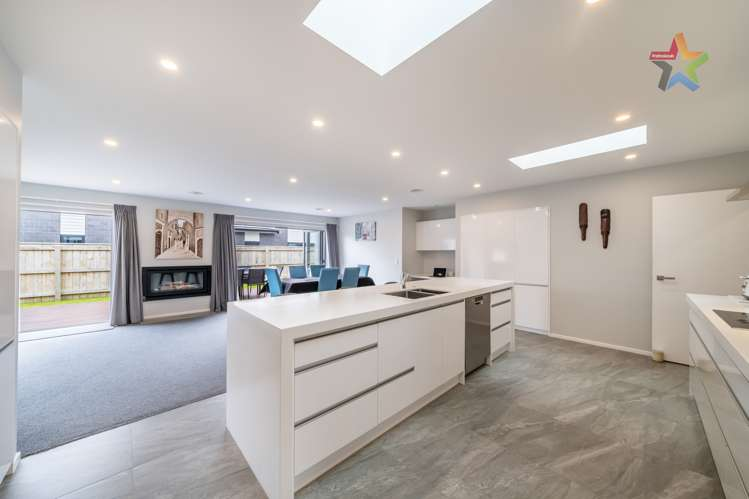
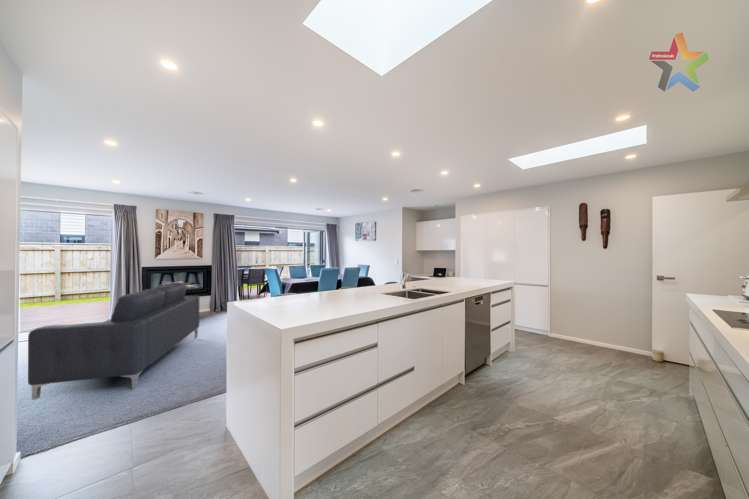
+ sofa [27,281,200,401]
